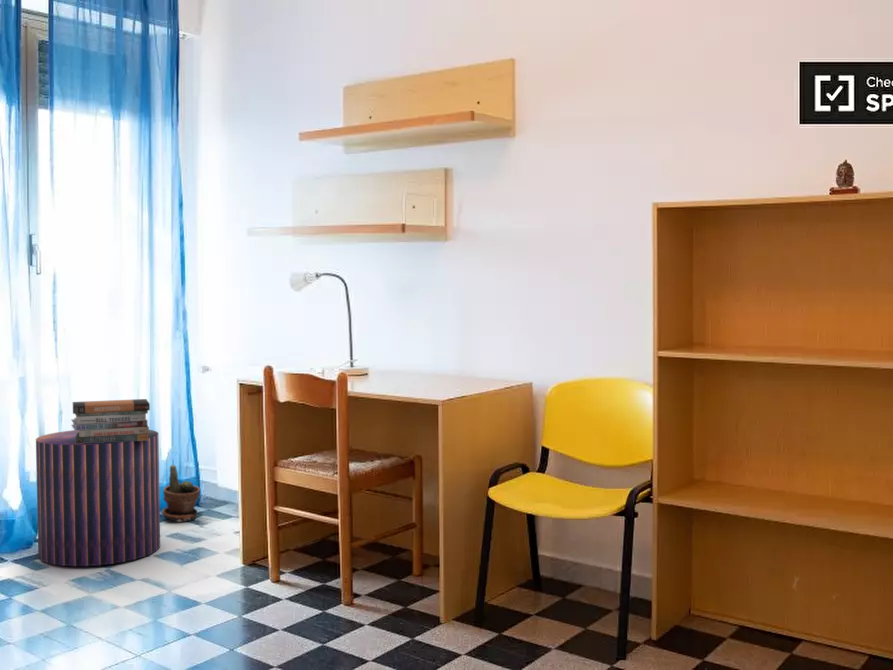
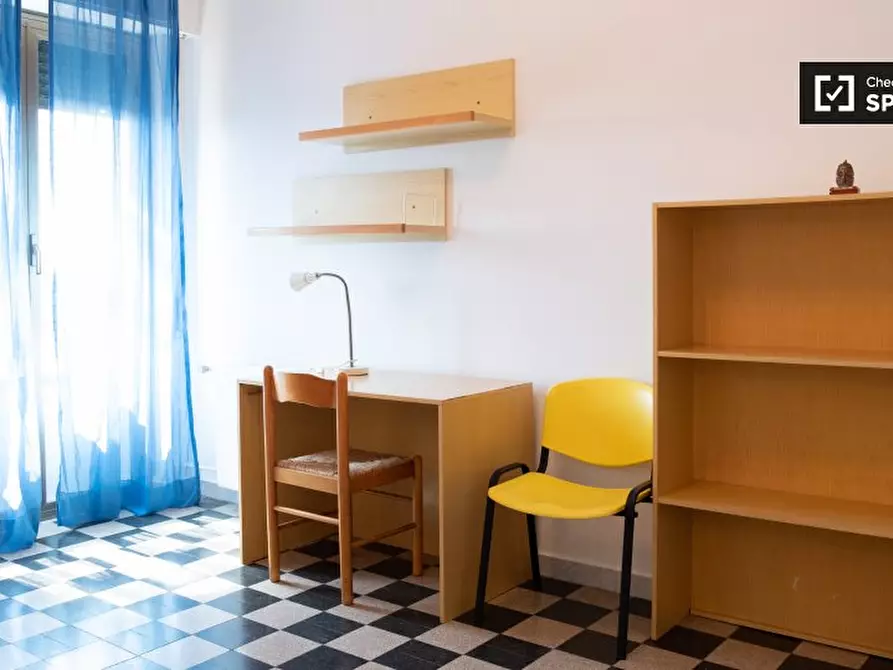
- pouf [35,429,161,567]
- potted plant [161,464,201,523]
- book stack [70,398,151,444]
